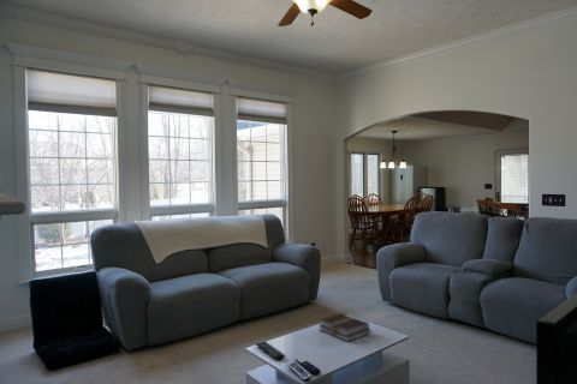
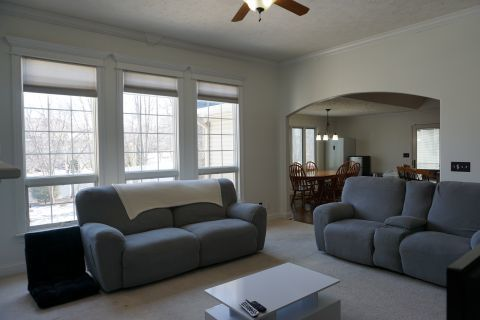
- book [317,312,371,343]
- remote control [255,340,286,361]
